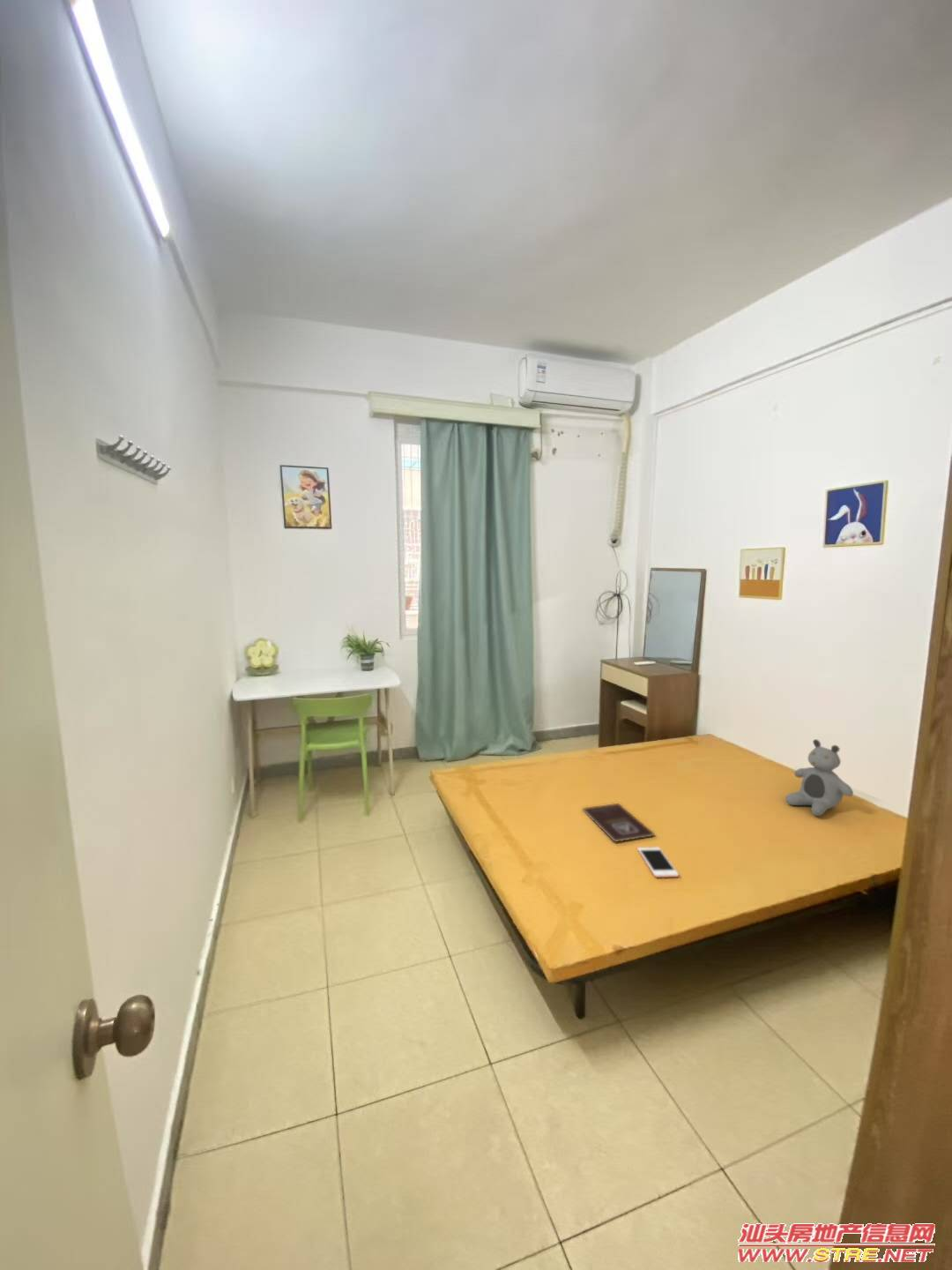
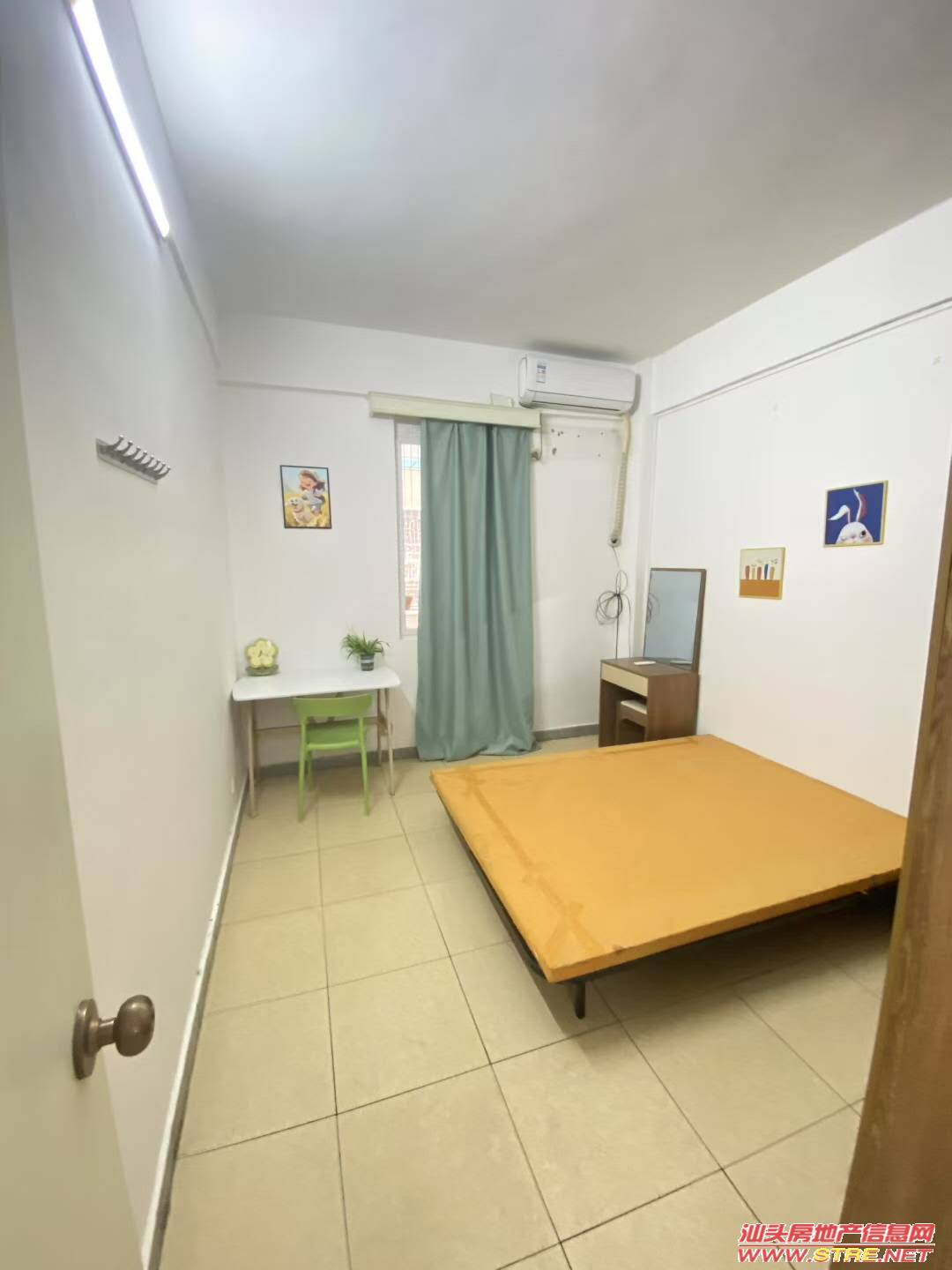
- teddy bear [785,738,854,817]
- book [582,803,656,843]
- cell phone [636,847,680,878]
